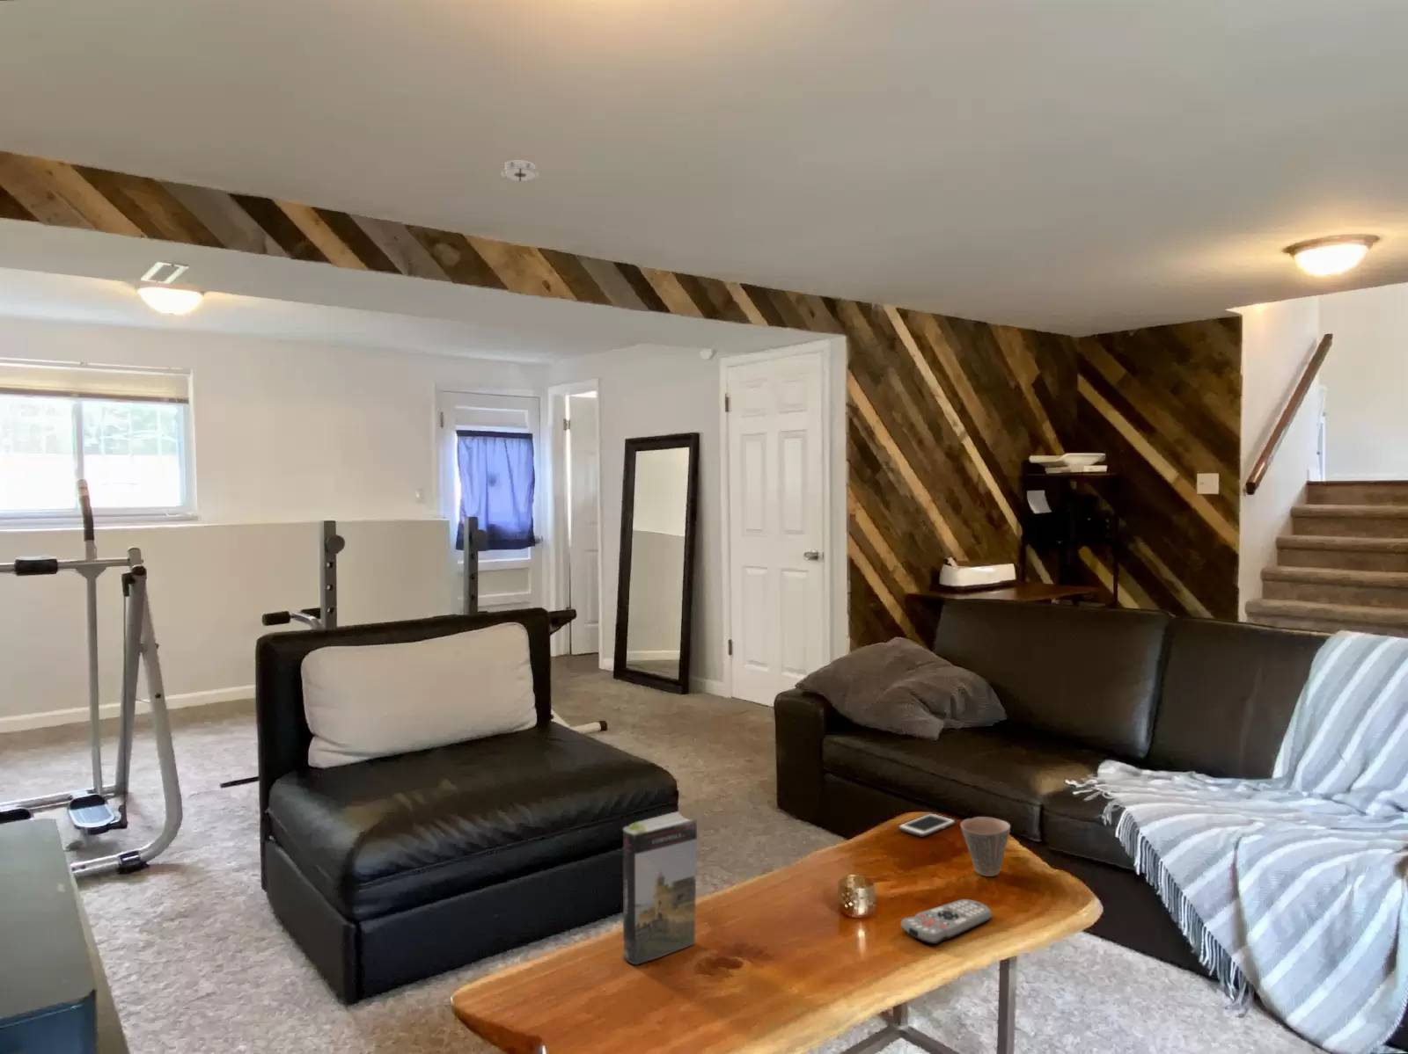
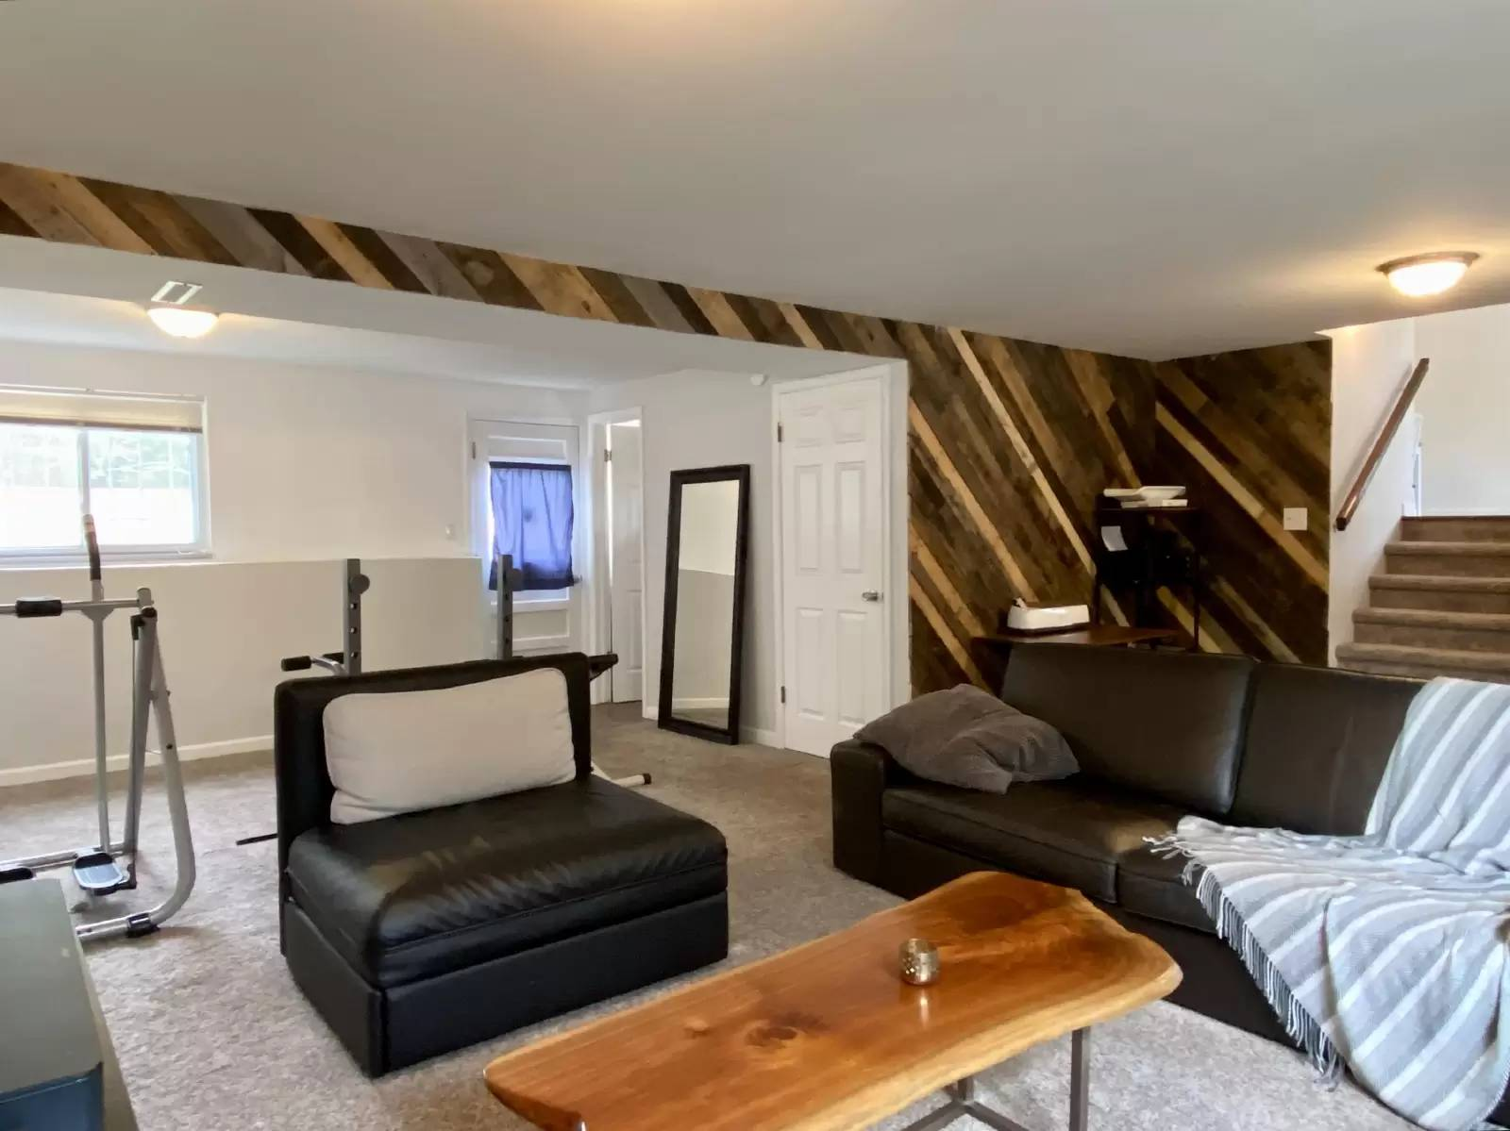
- cup [960,816,1011,877]
- smoke detector [501,159,539,182]
- remote control [901,898,993,946]
- cell phone [897,813,956,838]
- book [621,810,698,967]
